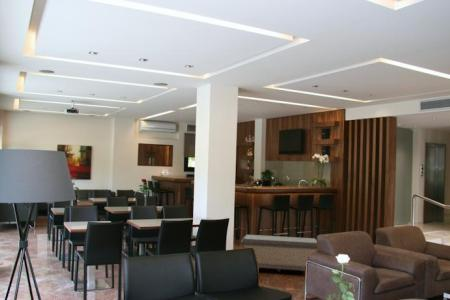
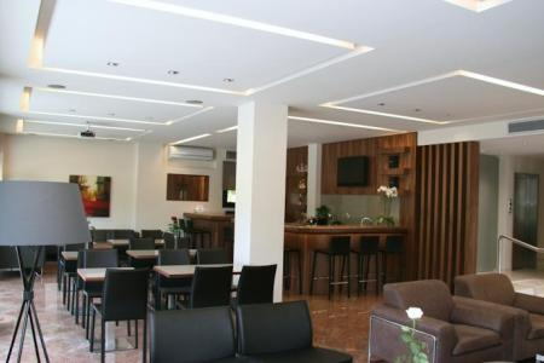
- bench [240,234,318,273]
